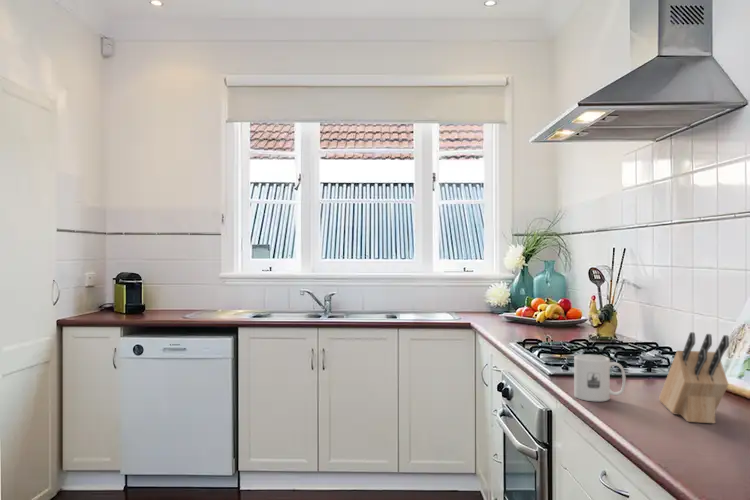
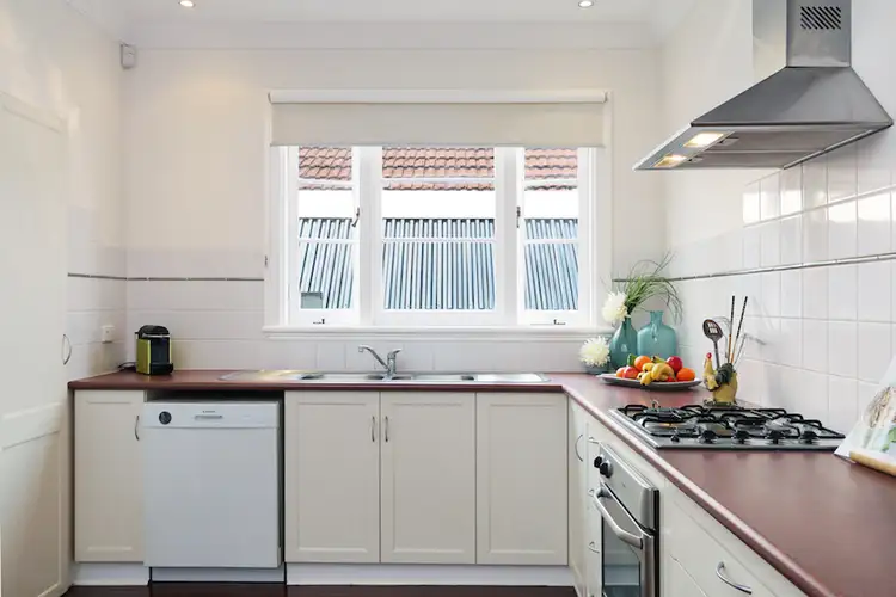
- mug [573,354,627,402]
- knife block [658,331,730,425]
